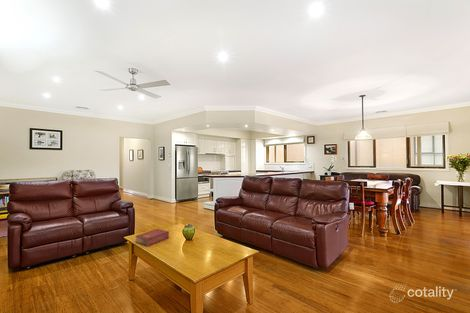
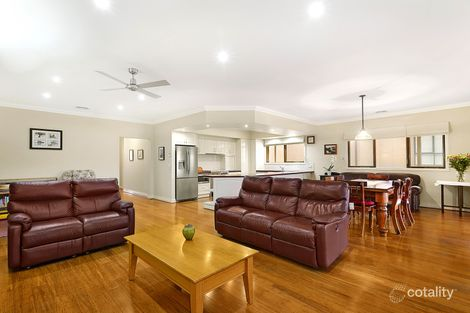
- book [134,228,170,247]
